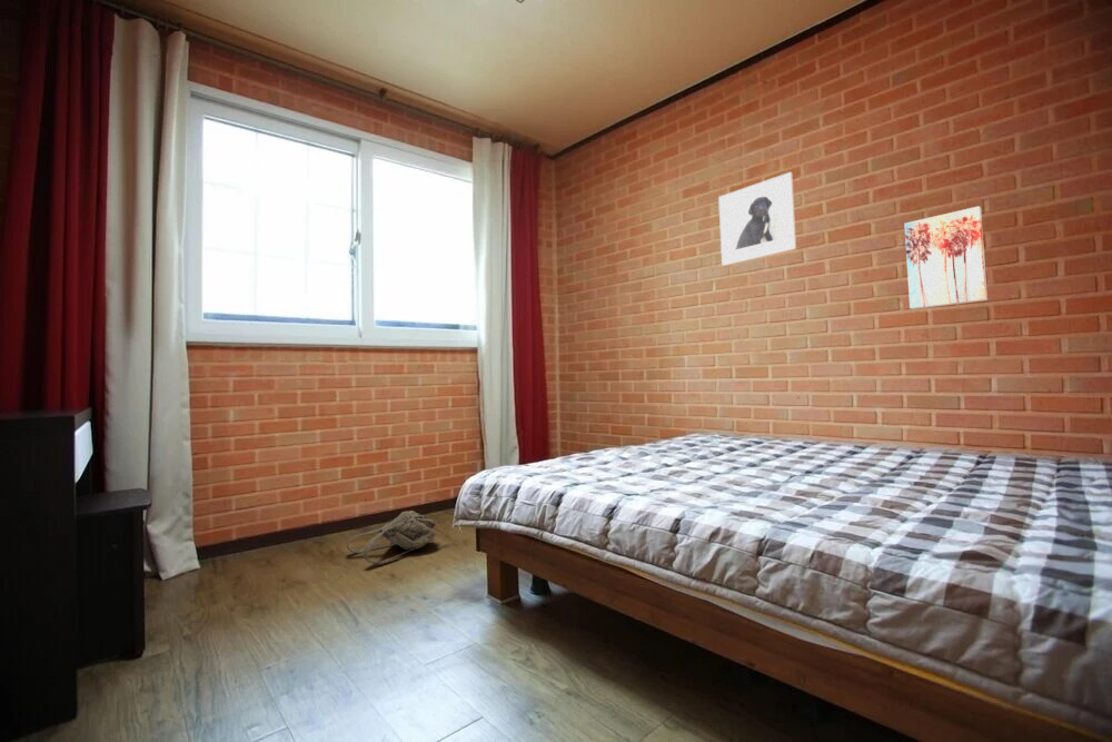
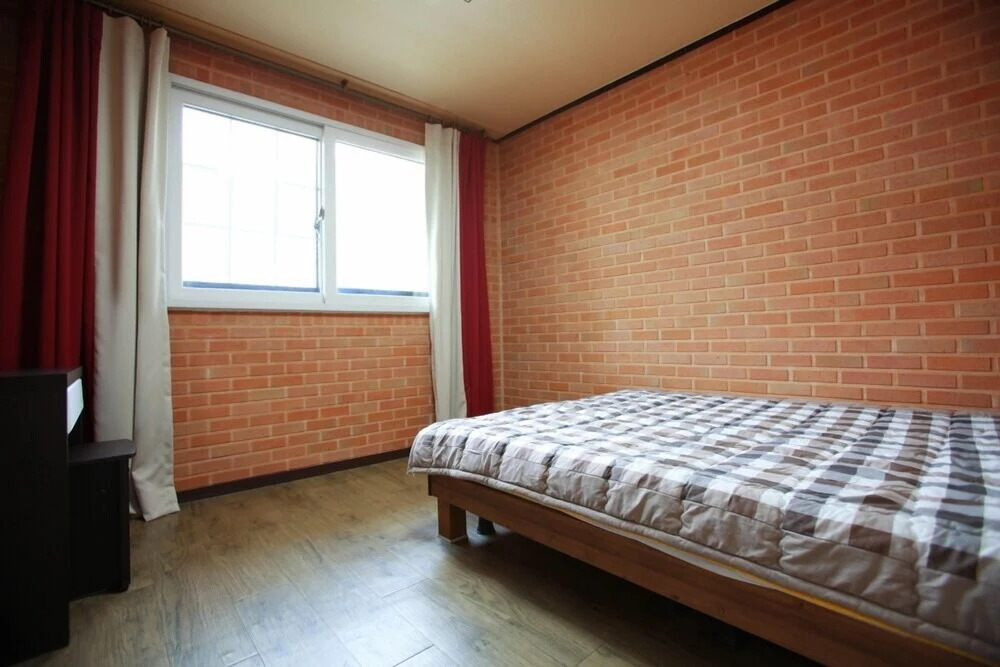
- wall art [903,205,989,310]
- backpack [346,509,444,565]
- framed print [717,171,797,267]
